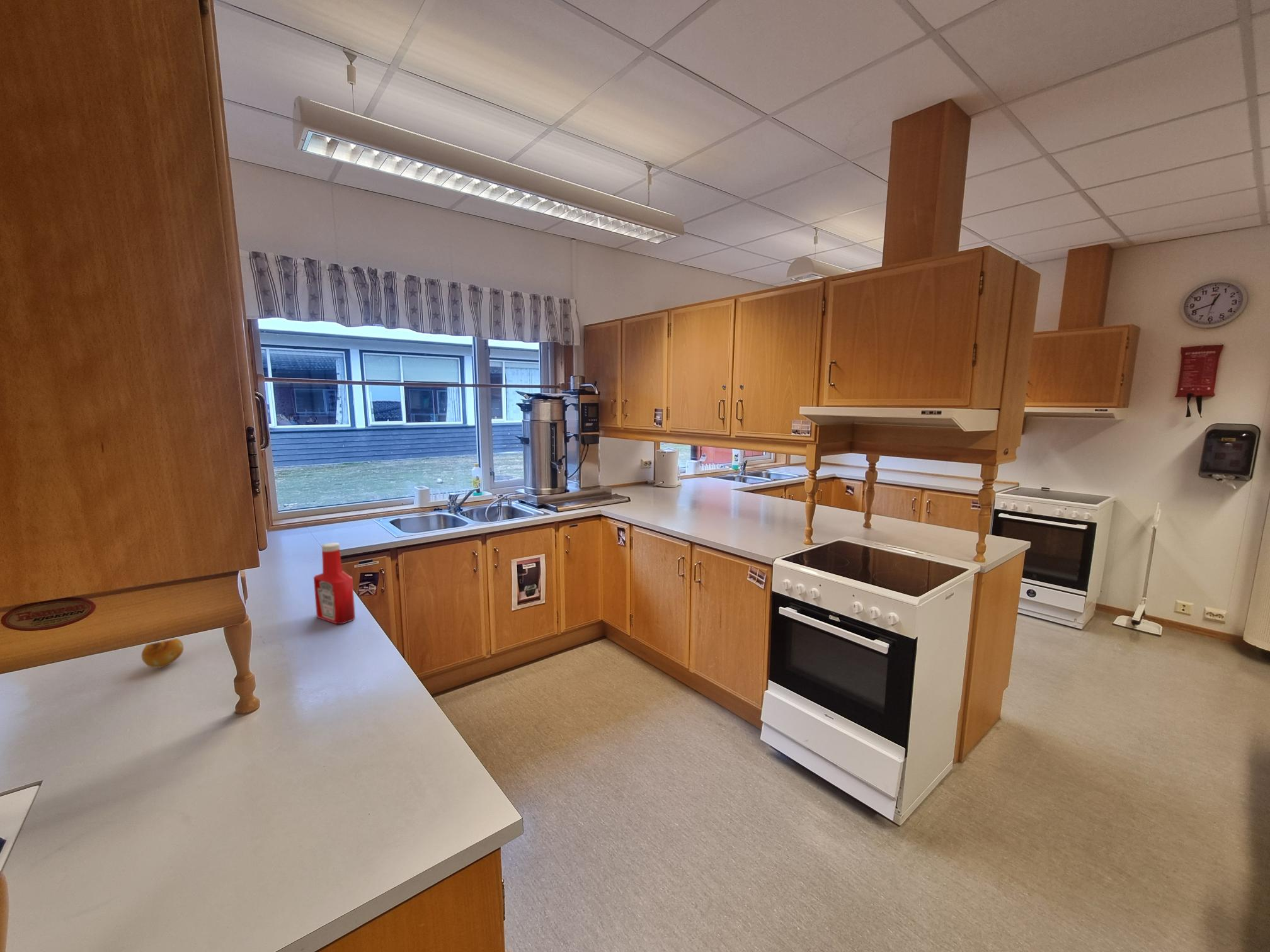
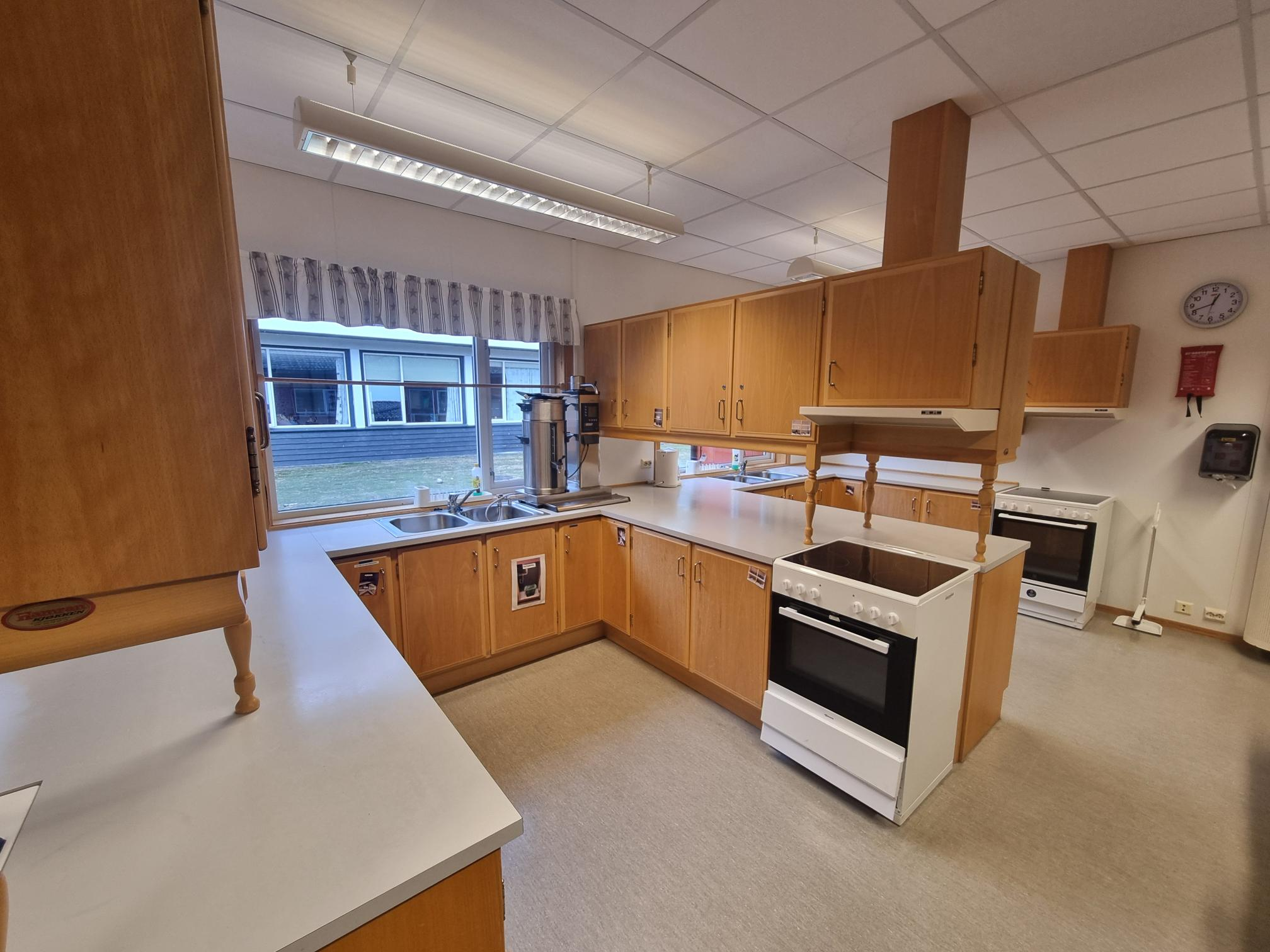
- soap bottle [313,542,356,625]
- fruit [141,638,184,669]
